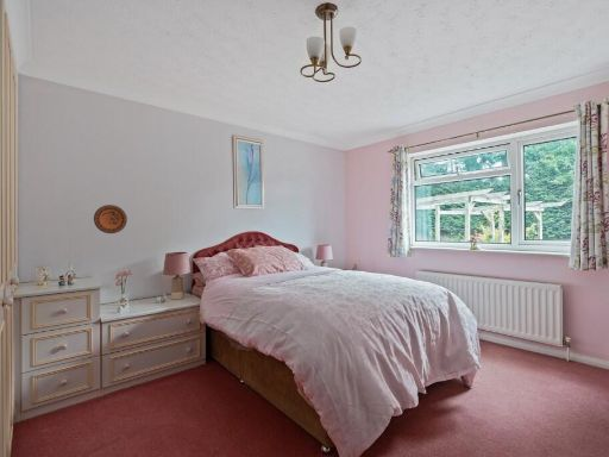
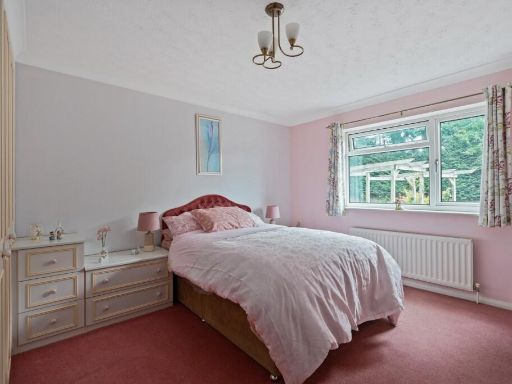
- decorative plate [93,204,128,234]
